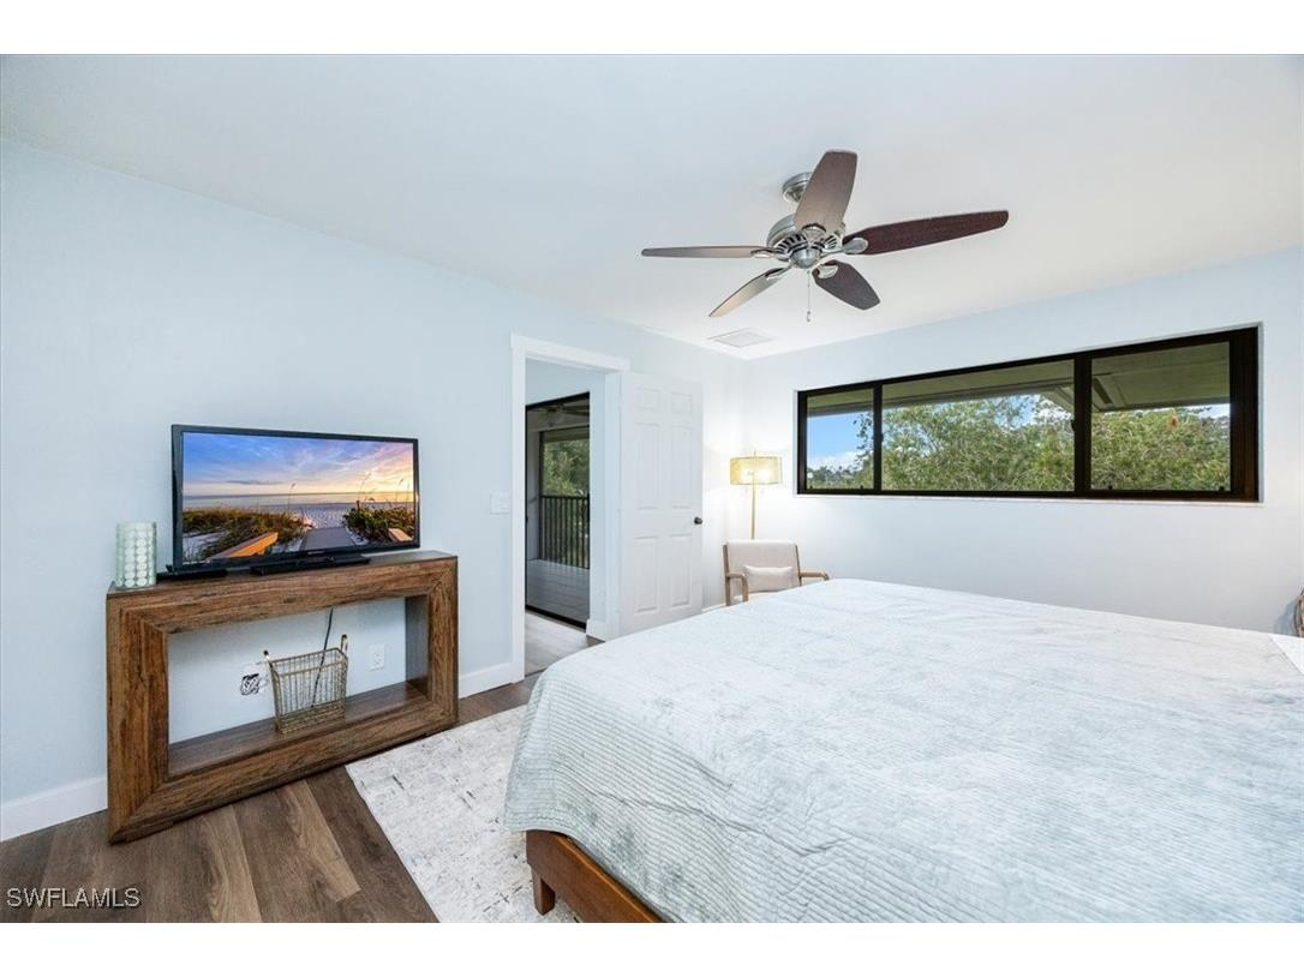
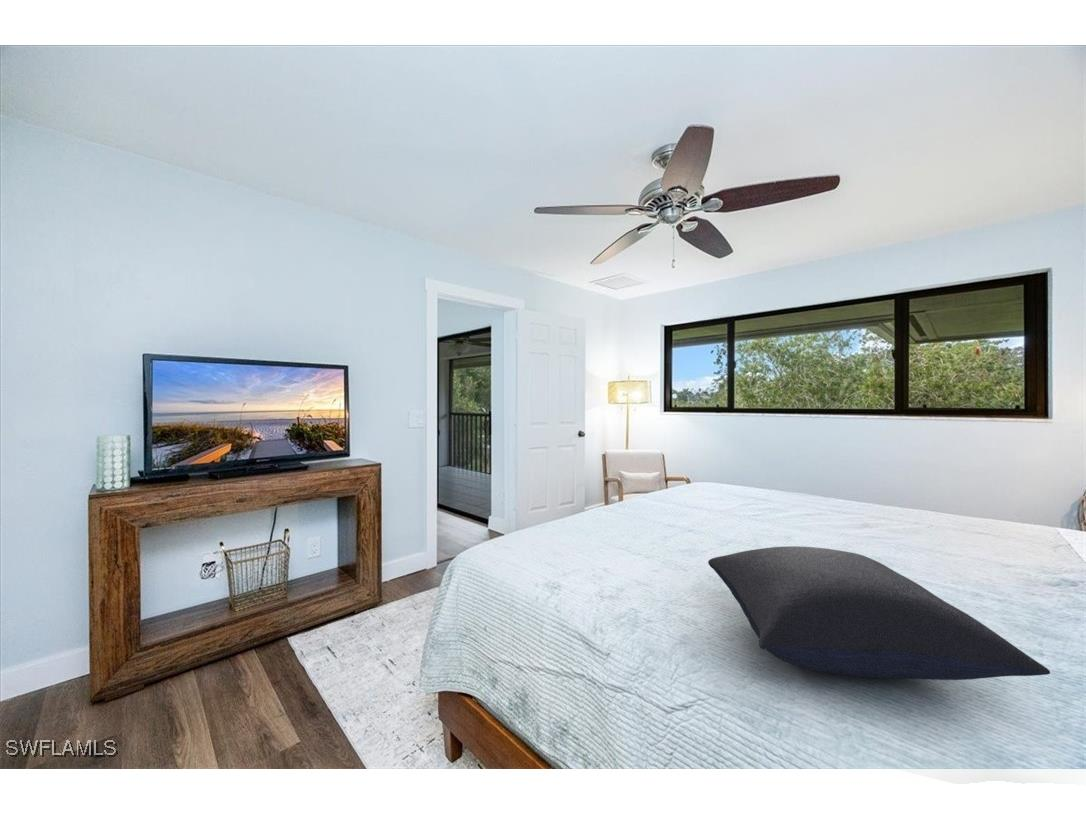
+ pillow [707,545,1051,681]
